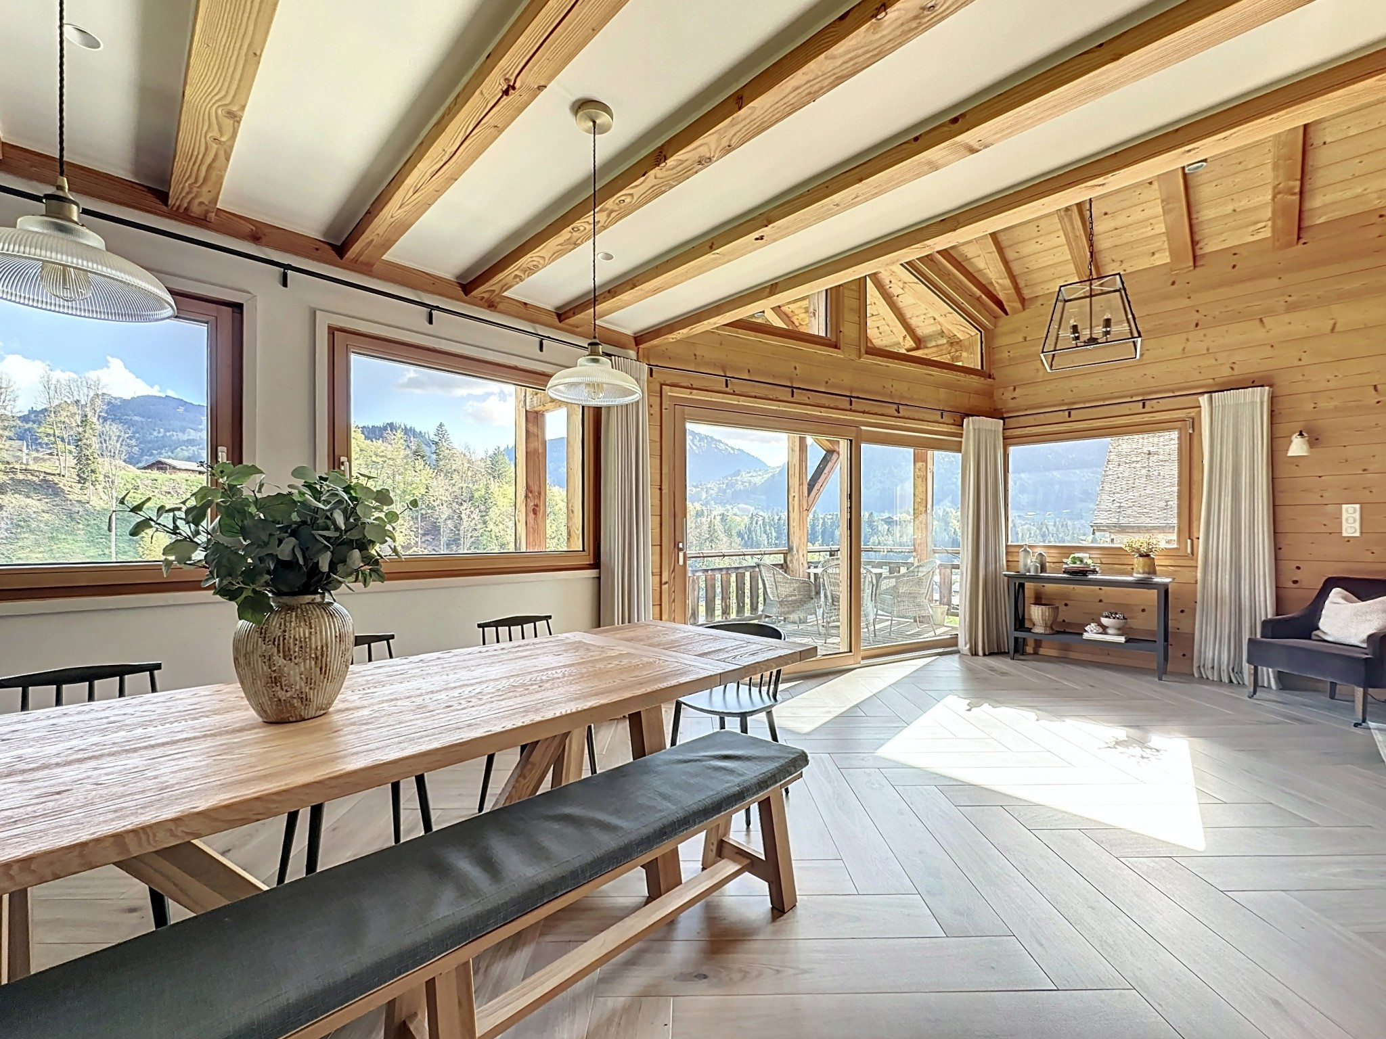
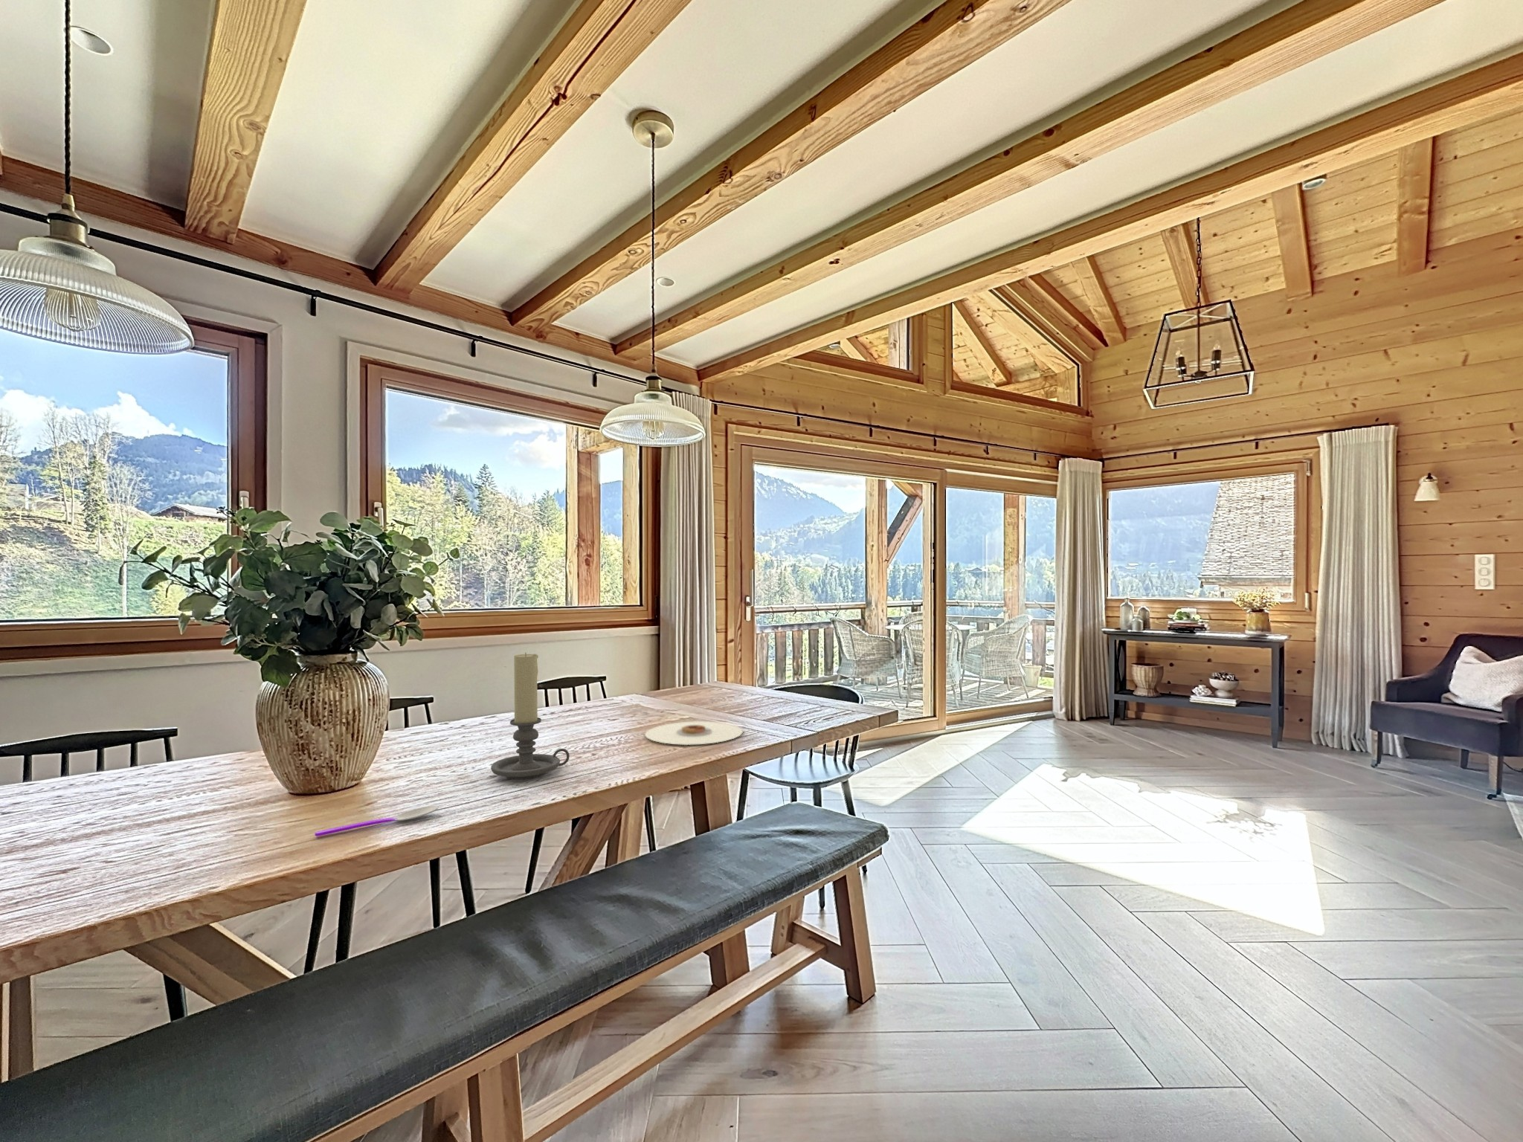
+ spoon [314,805,439,837]
+ plate [644,721,744,746]
+ candle holder [490,653,571,780]
